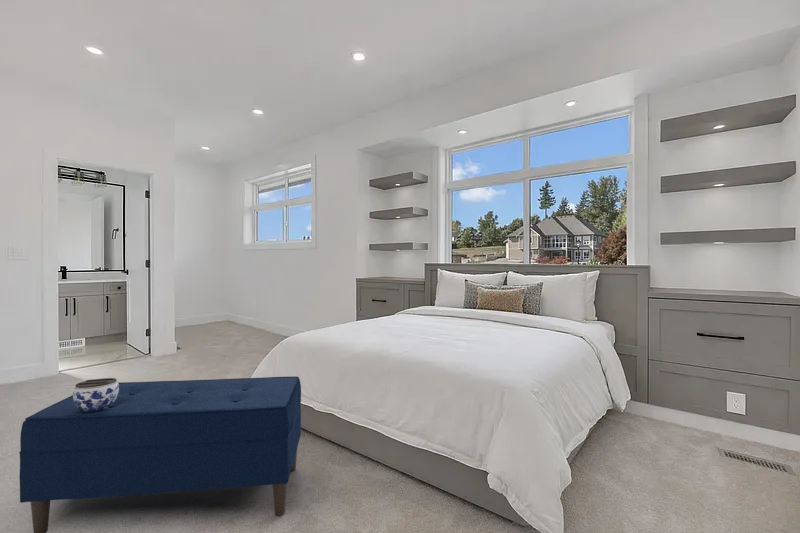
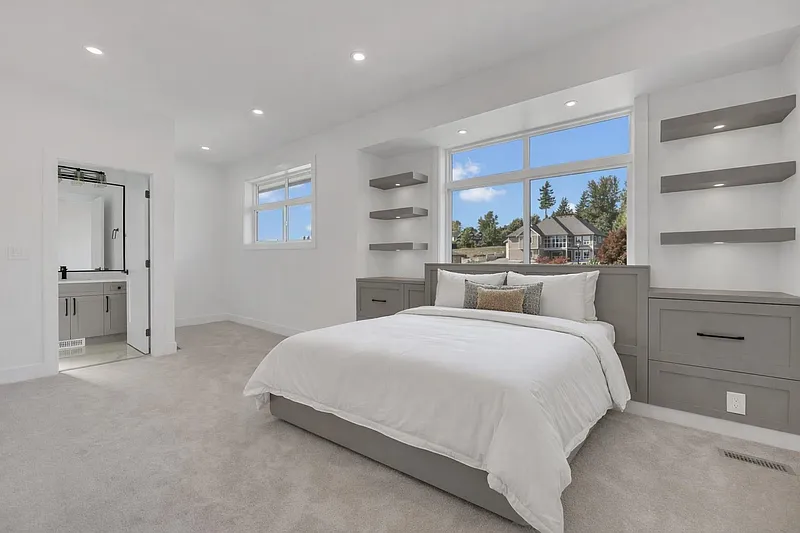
- bench [18,375,302,533]
- jar [72,377,119,412]
